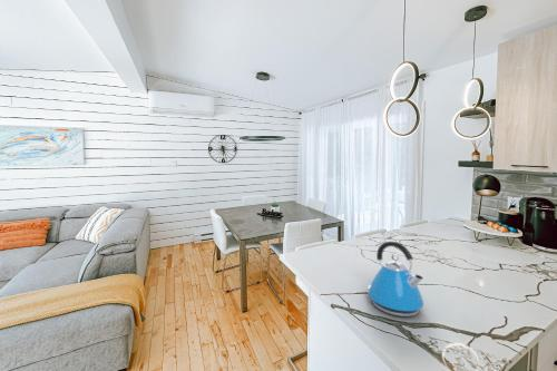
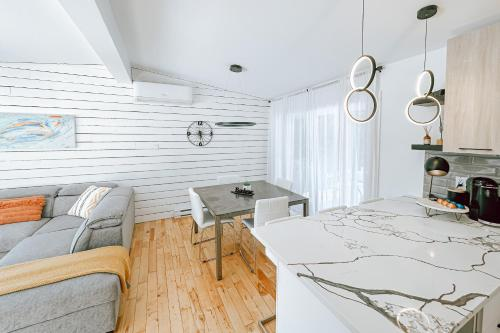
- kettle [367,240,426,318]
